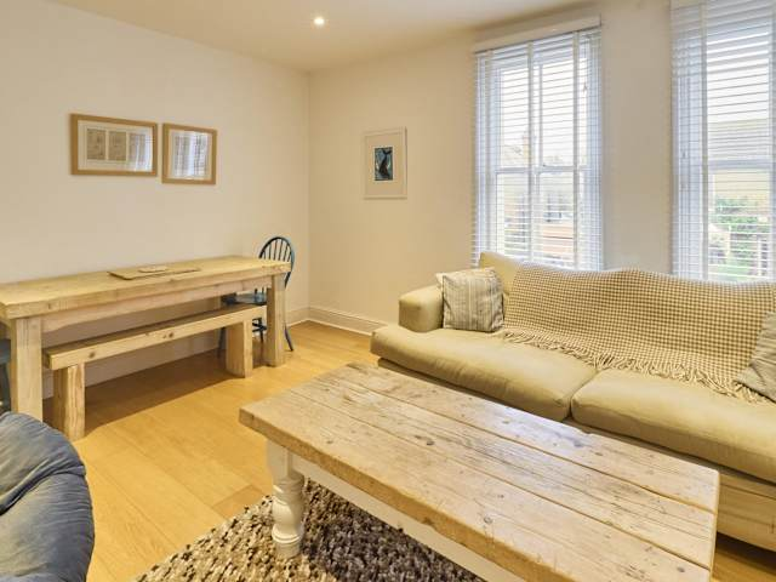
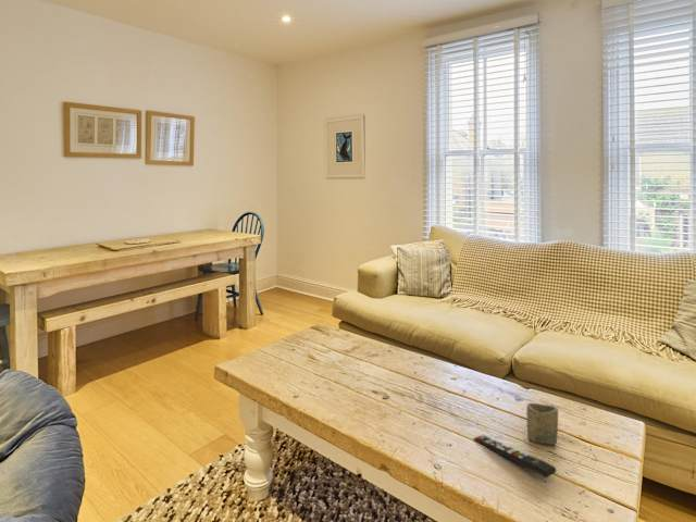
+ remote control [472,434,558,478]
+ cup [525,402,559,446]
